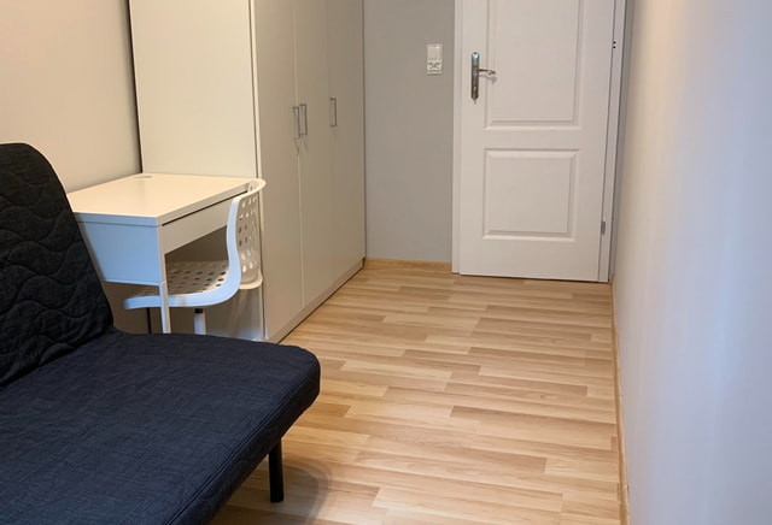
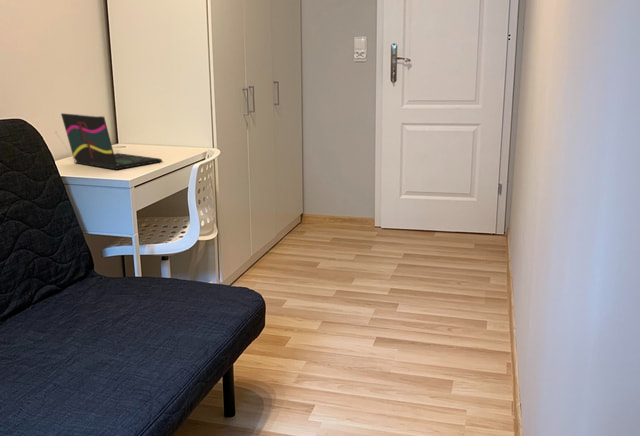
+ laptop [54,112,164,170]
